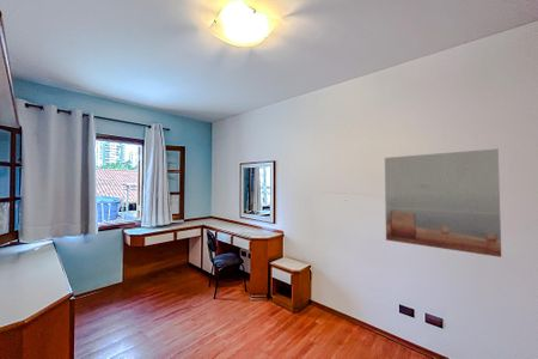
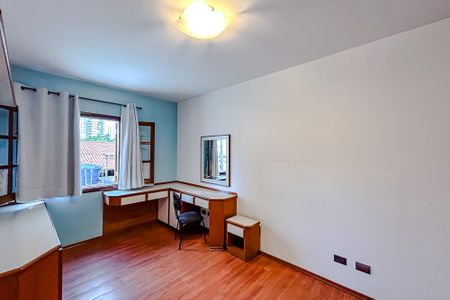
- wall art [384,147,502,258]
